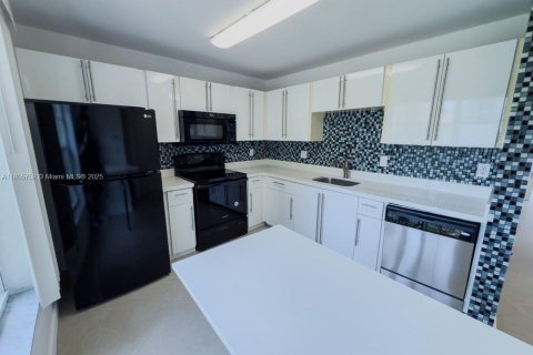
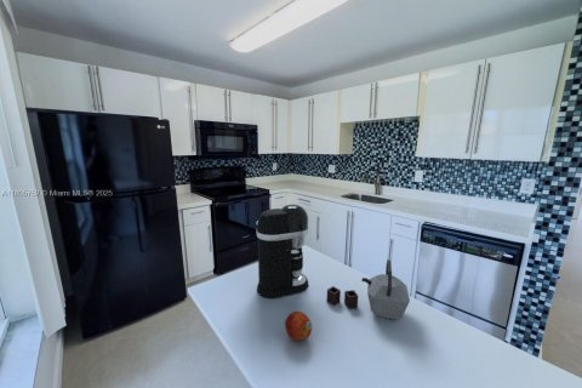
+ kettle [326,259,411,321]
+ fruit [284,310,313,342]
+ coffee maker [255,204,309,299]
